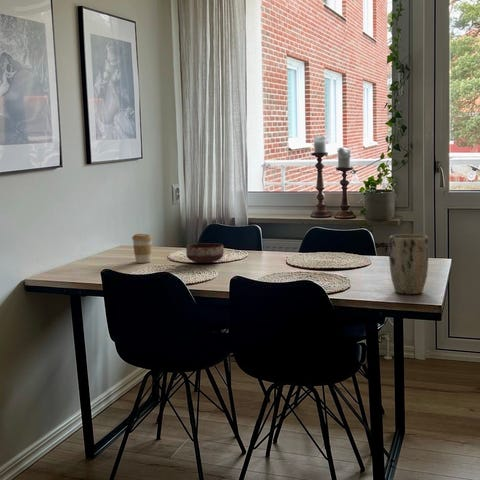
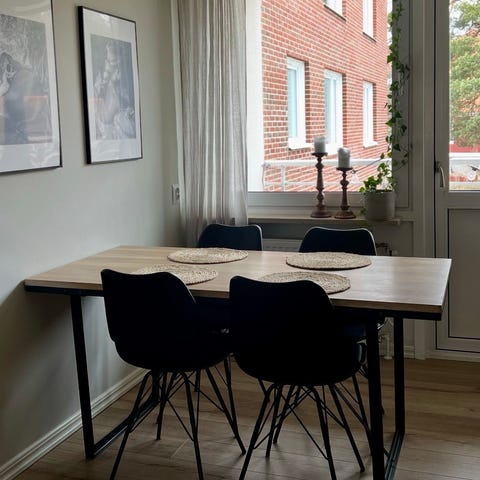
- plant pot [388,233,429,295]
- bowl [185,242,225,264]
- coffee cup [131,233,153,264]
